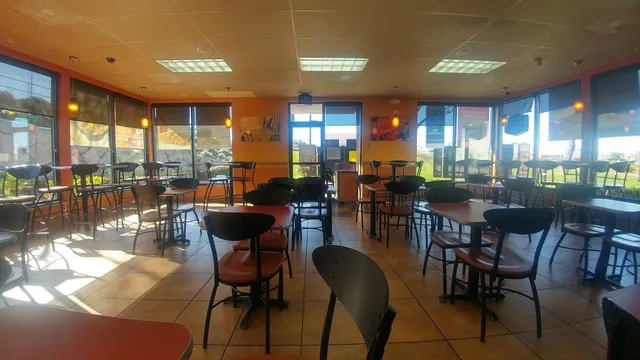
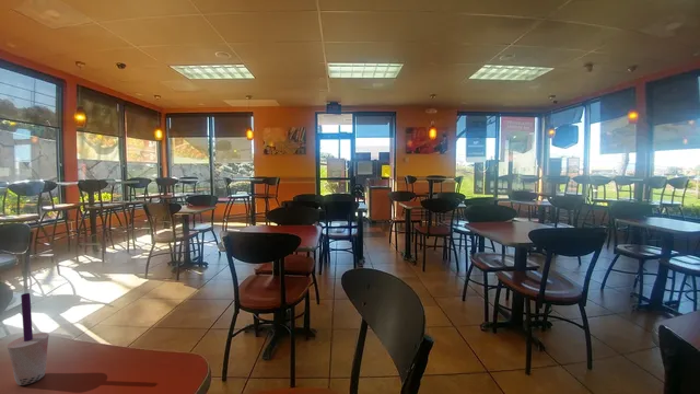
+ beverage cup [7,292,50,386]
